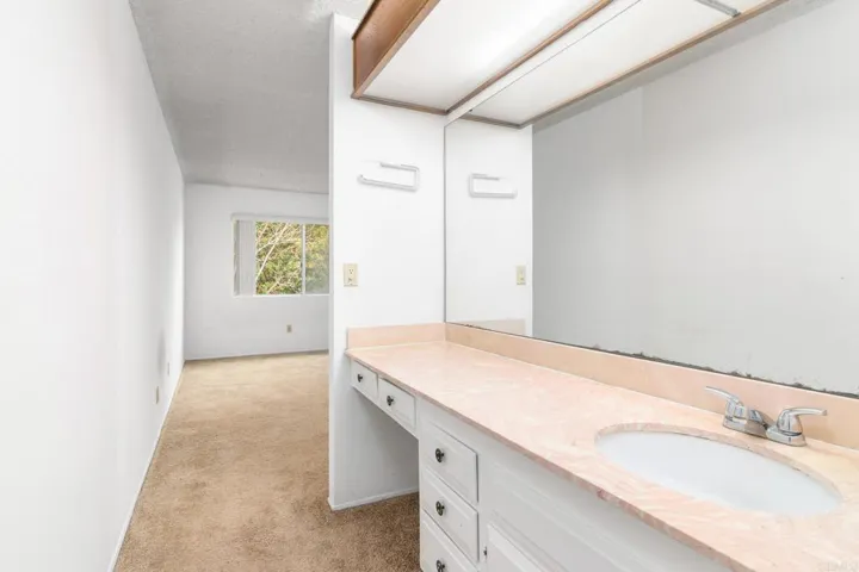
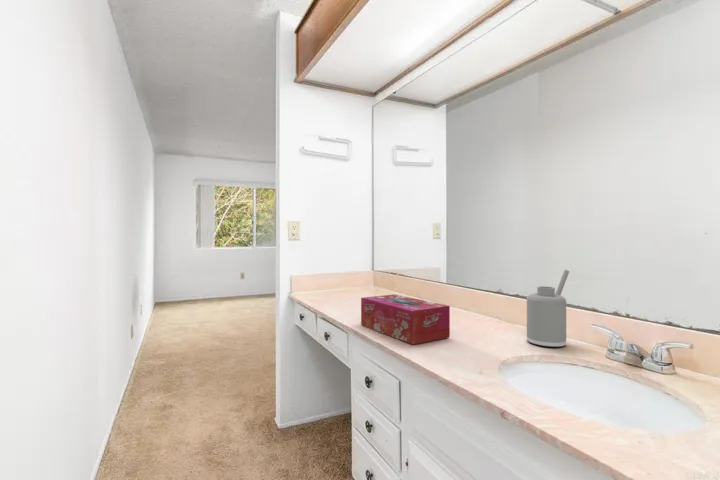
+ tissue box [360,294,451,345]
+ soap dispenser [526,269,570,348]
